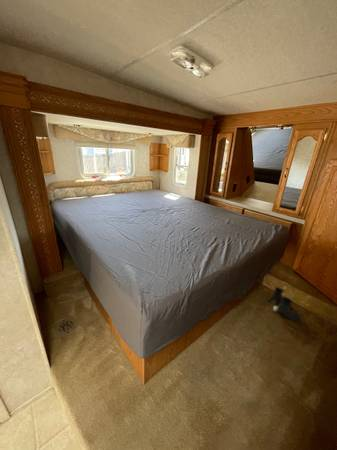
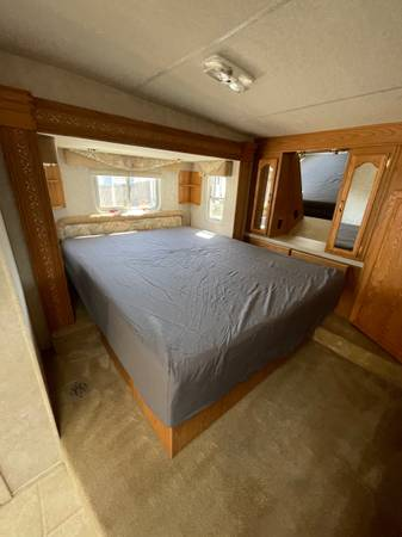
- boots [266,286,302,321]
